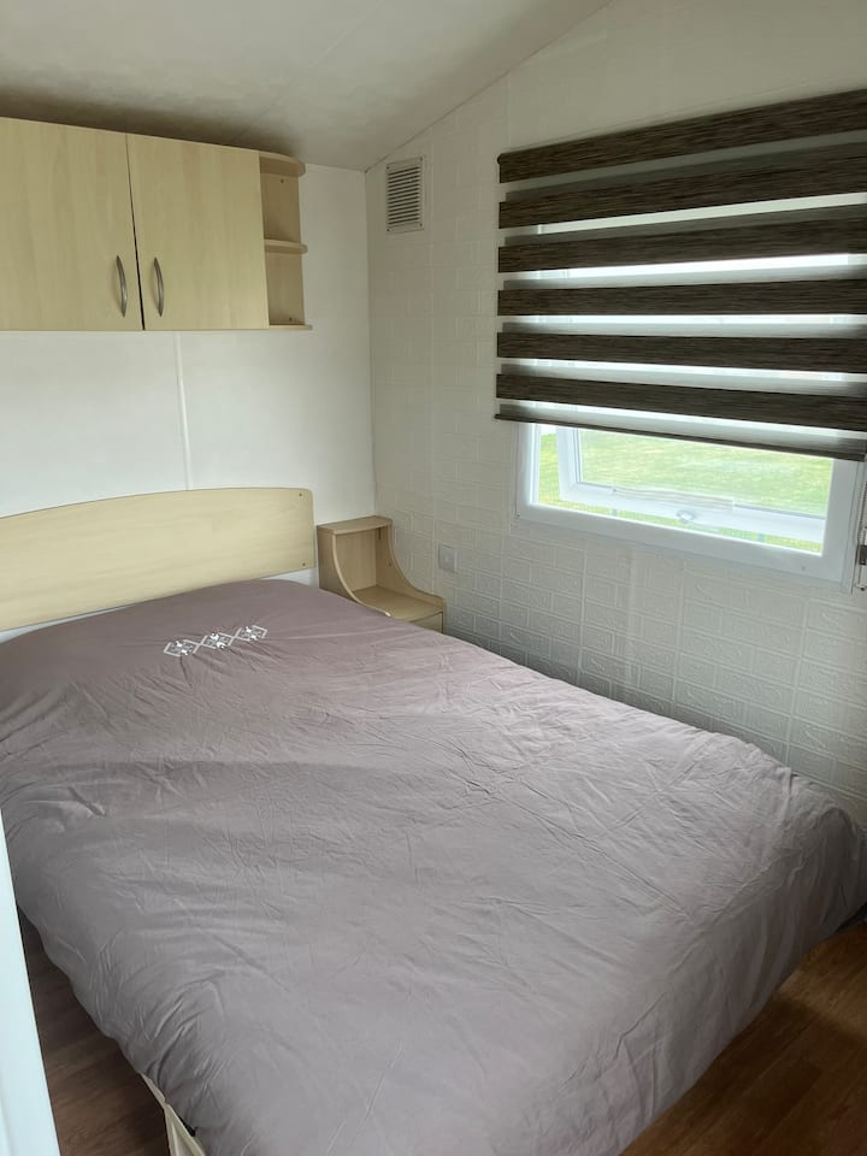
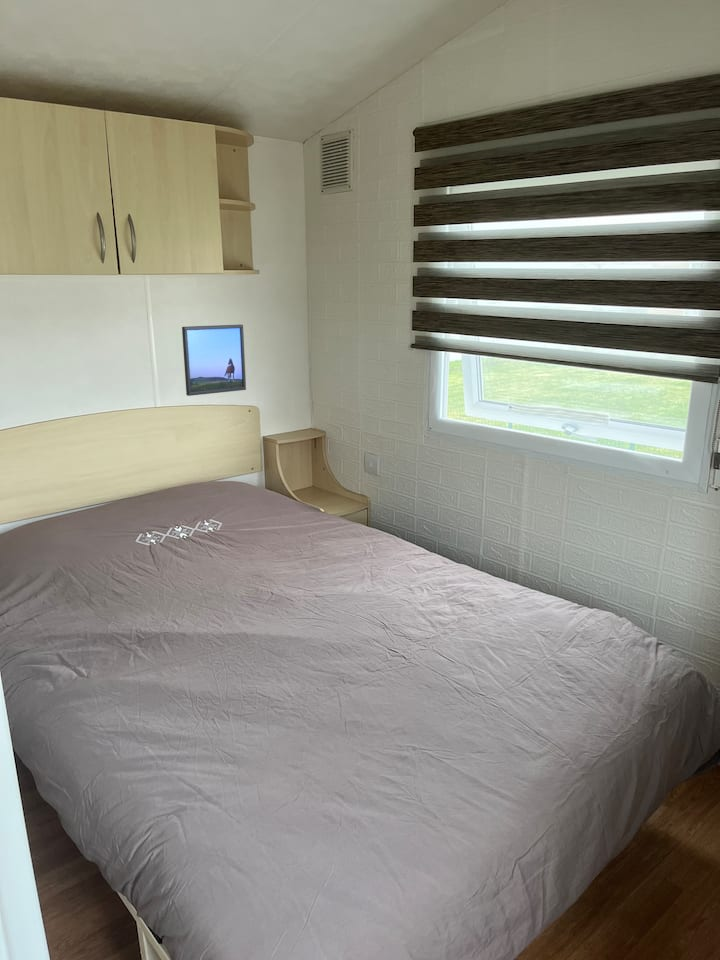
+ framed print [181,324,247,397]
